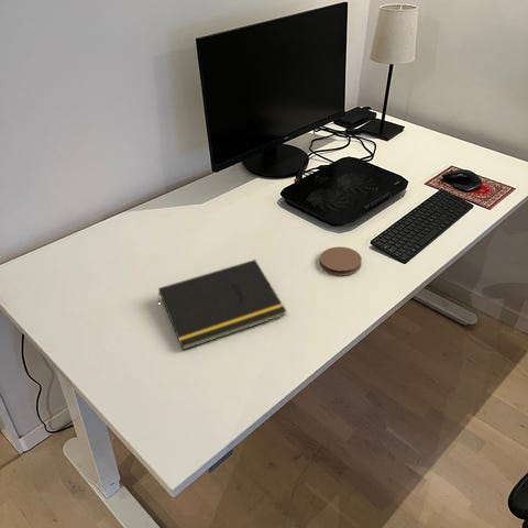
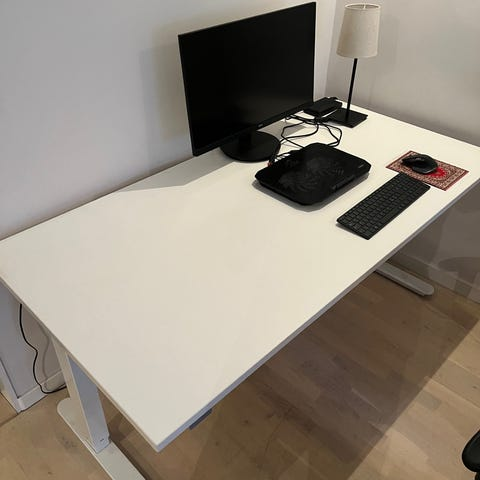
- notepad [157,258,287,351]
- coaster [319,246,363,276]
